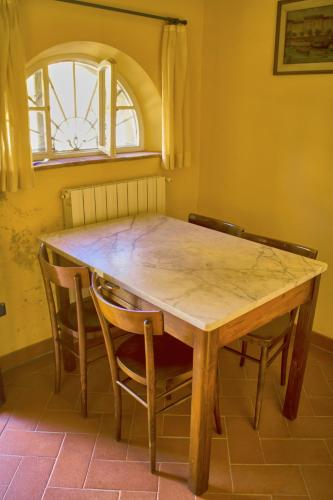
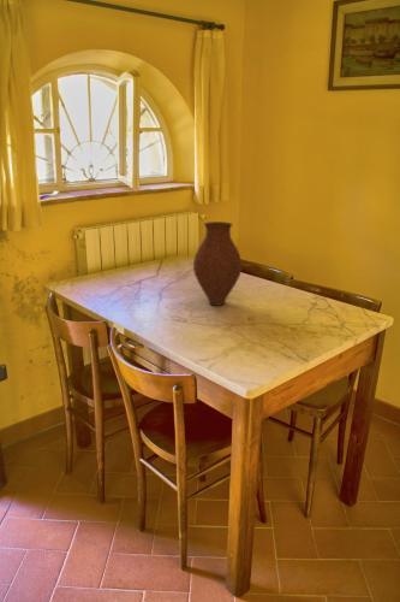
+ vase [192,220,243,307]
